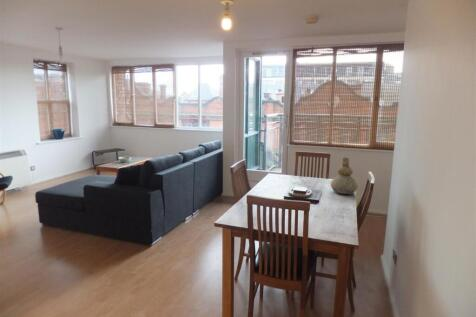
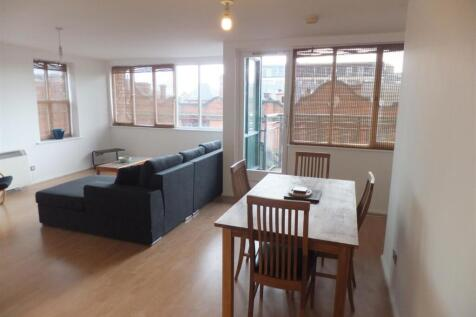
- vase [330,157,359,195]
